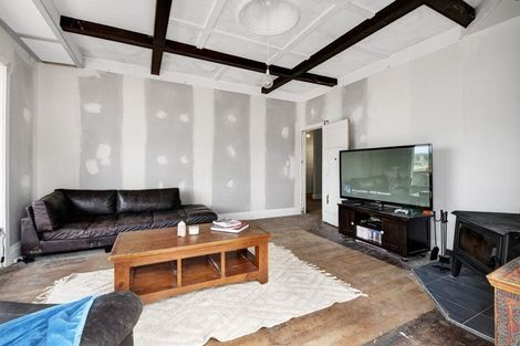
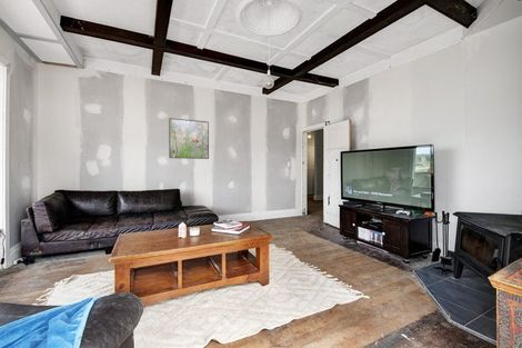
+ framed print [168,117,210,160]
